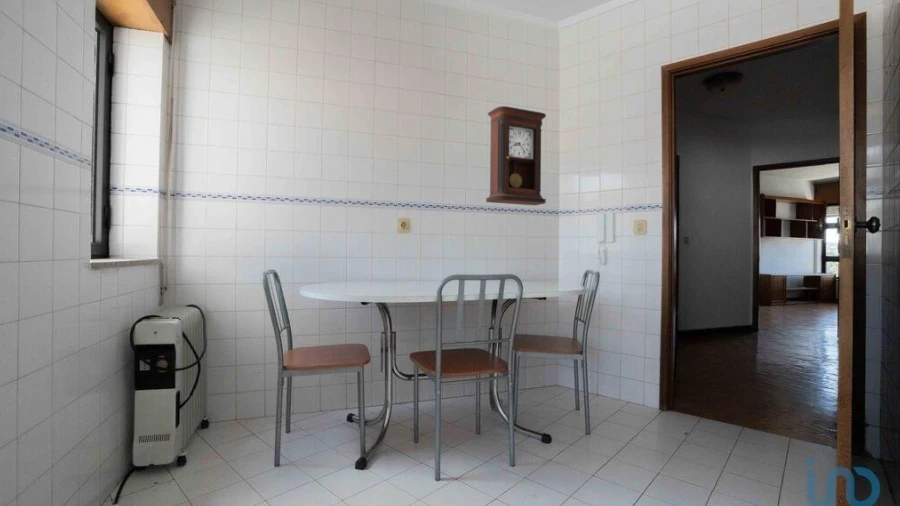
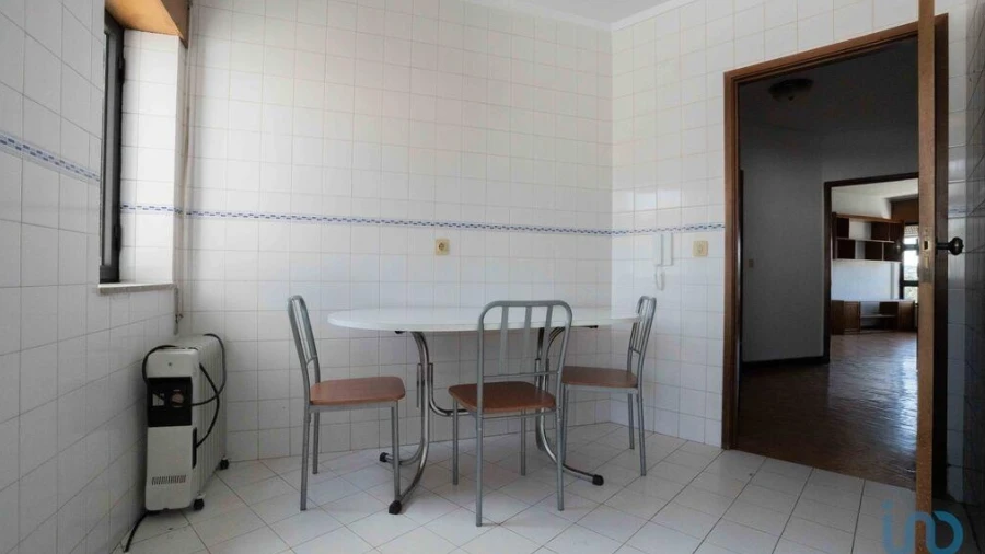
- pendulum clock [485,105,547,207]
